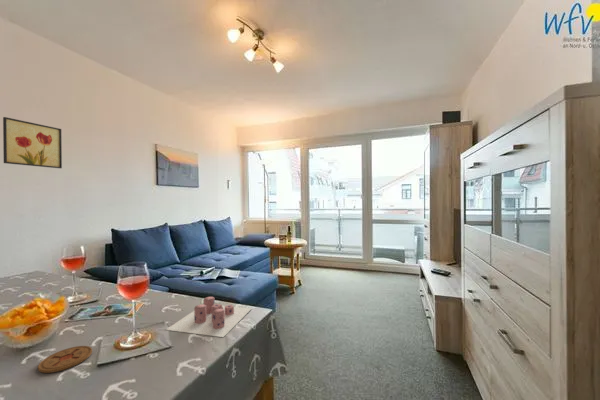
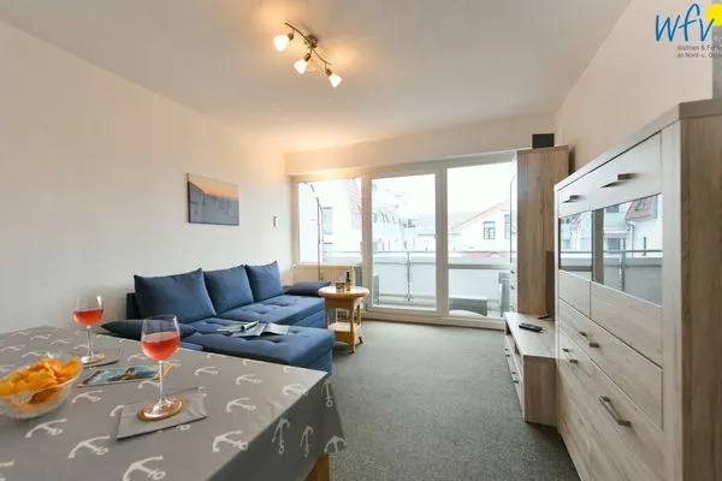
- coaster [37,345,93,374]
- candle [165,296,253,338]
- wall art [2,116,63,169]
